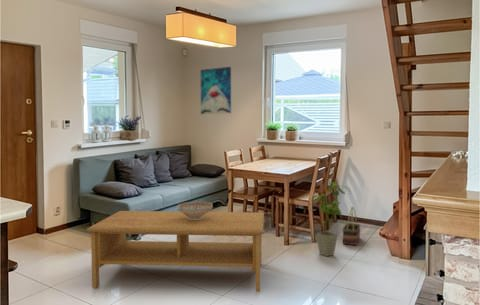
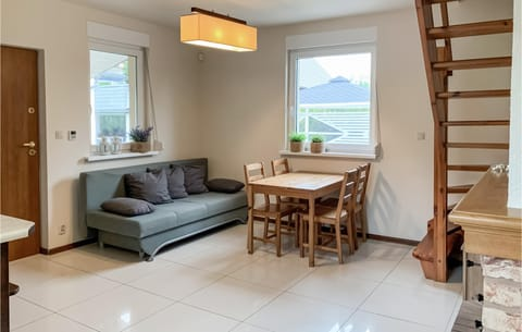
- wall art [200,66,232,115]
- house plant [311,181,352,257]
- coffee table [86,210,265,293]
- decorative bowl [177,201,214,220]
- basket [342,206,361,246]
